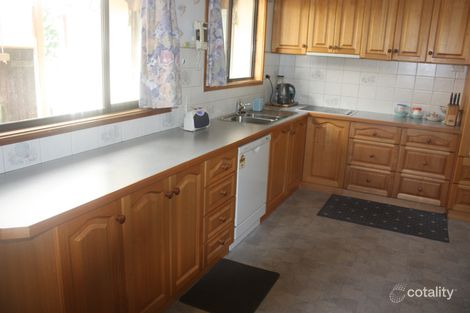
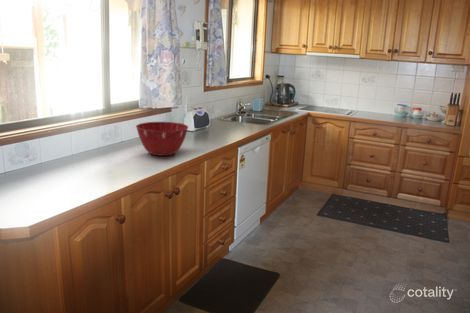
+ mixing bowl [135,121,189,157]
